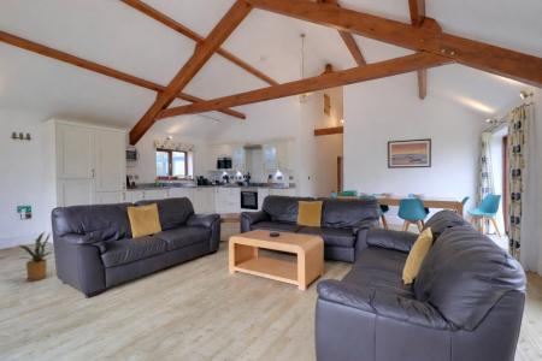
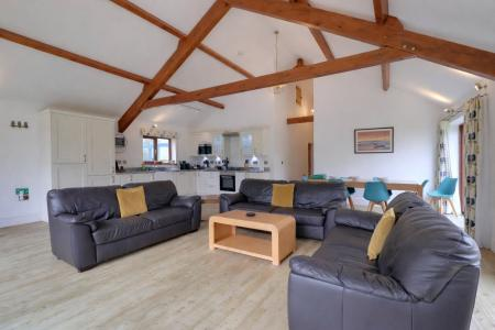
- house plant [17,231,52,283]
